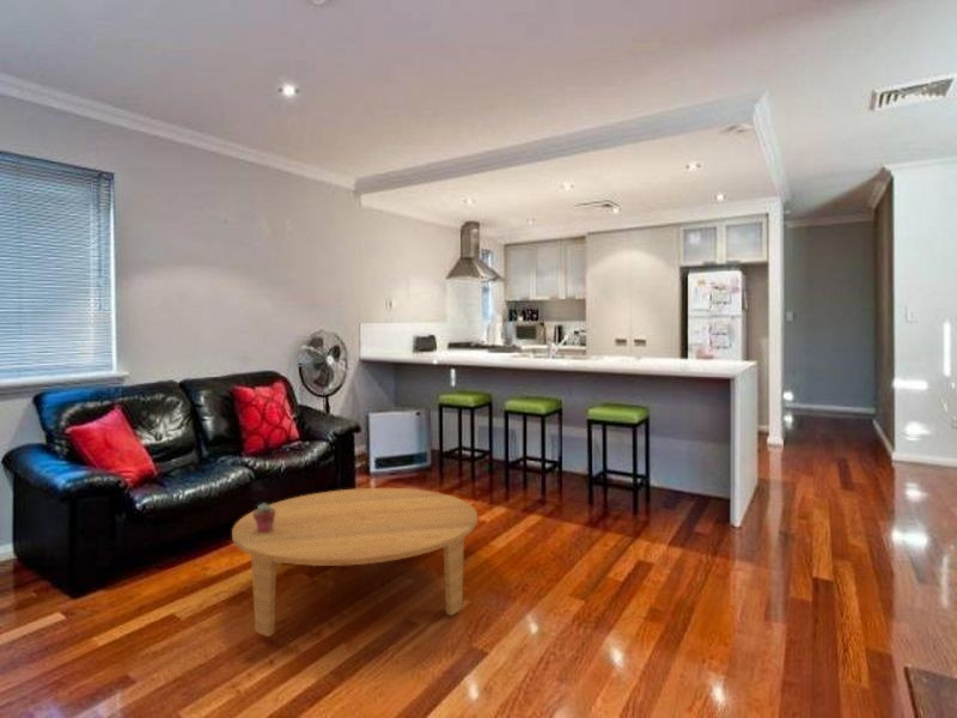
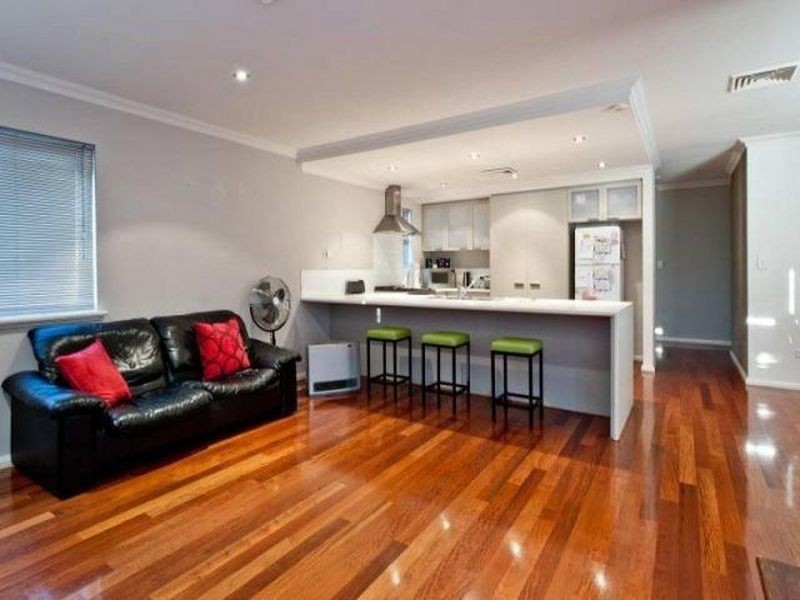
- coffee table [231,487,478,638]
- potted succulent [254,503,275,533]
